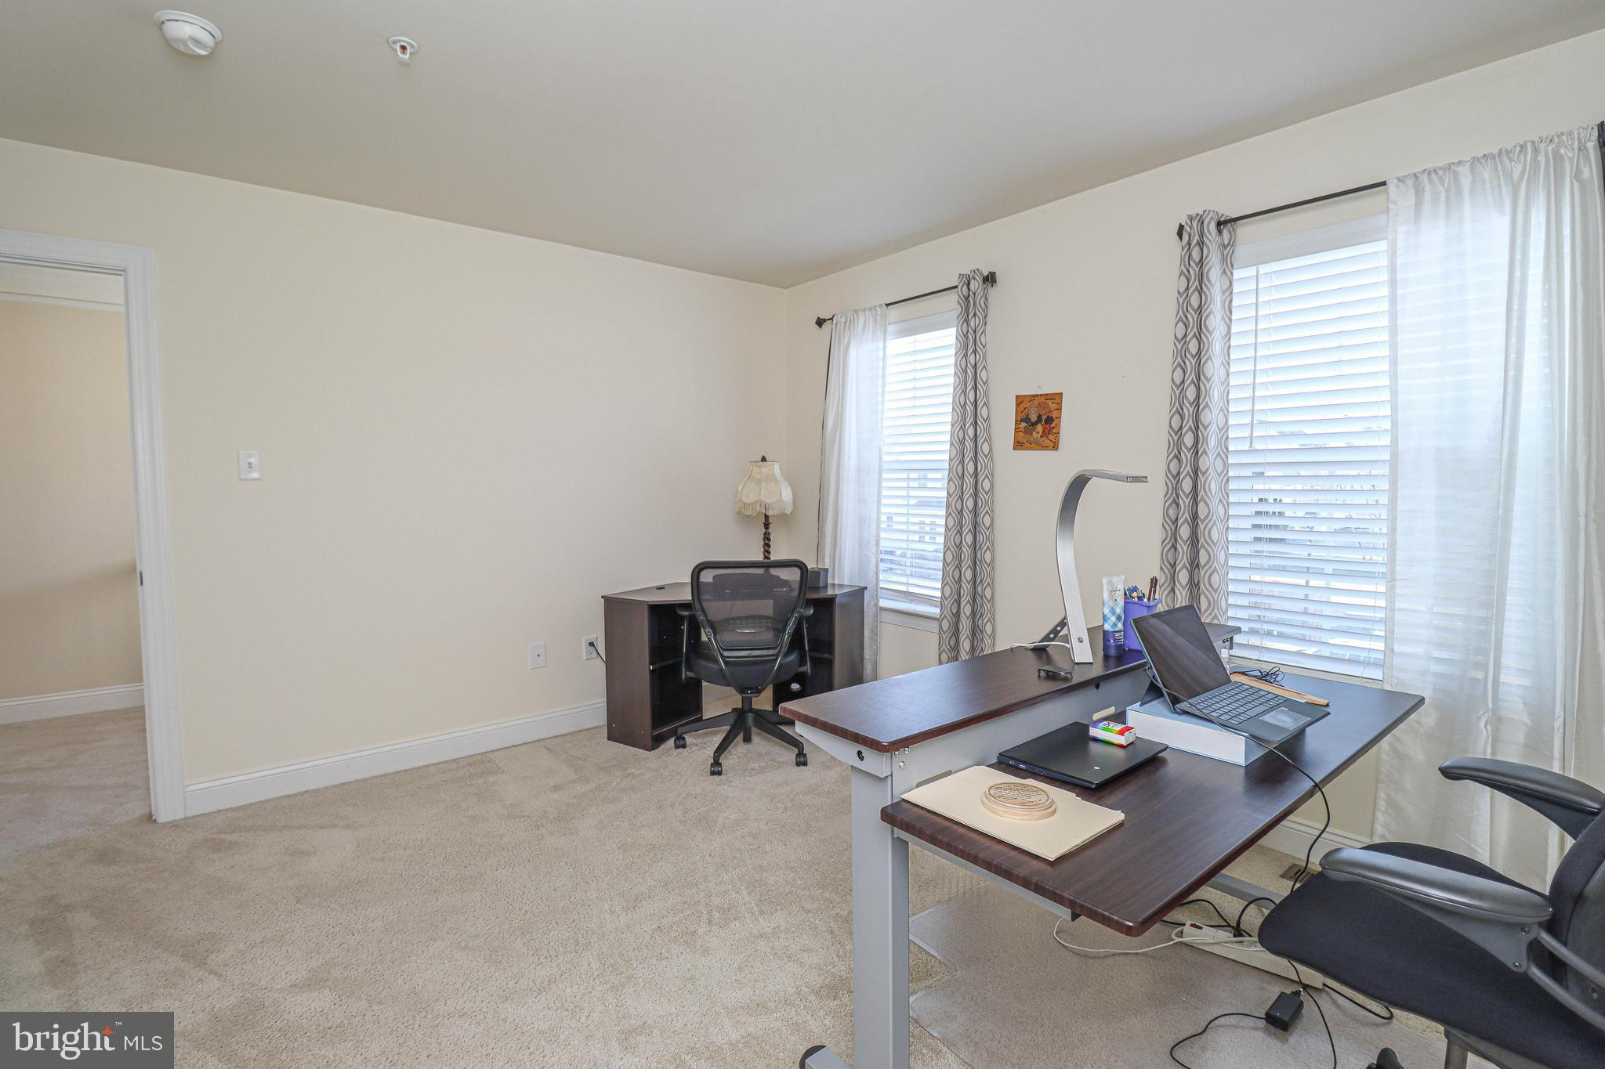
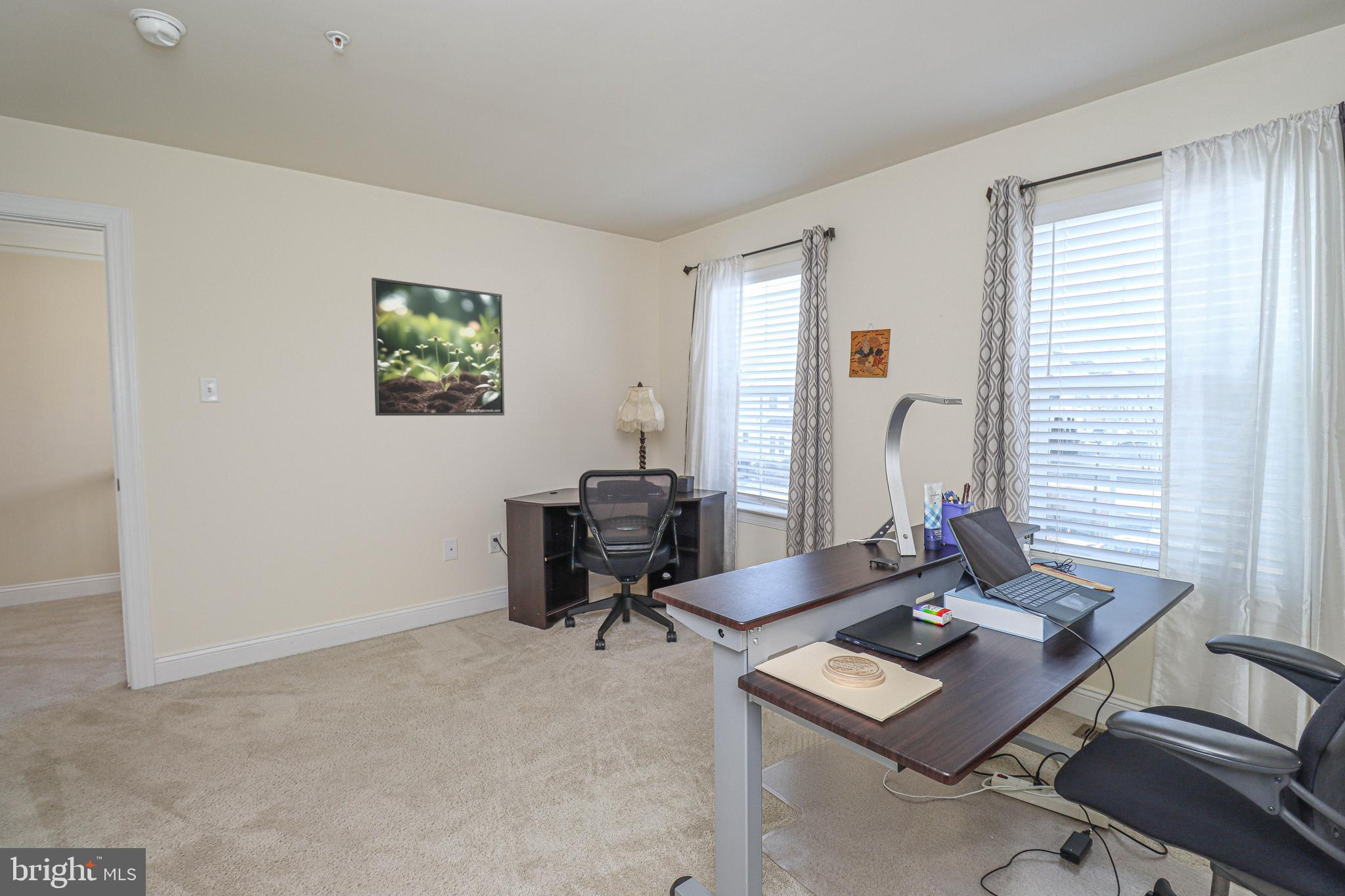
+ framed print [371,277,505,416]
